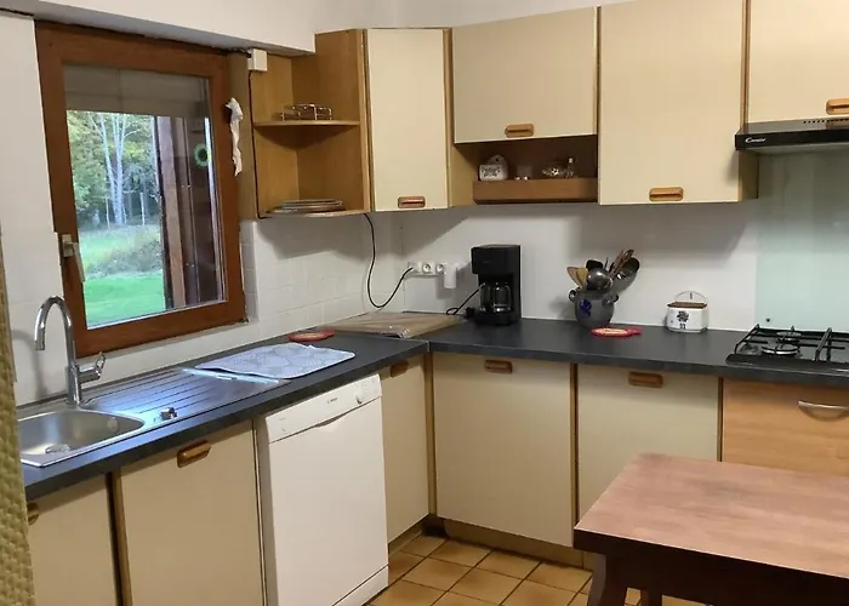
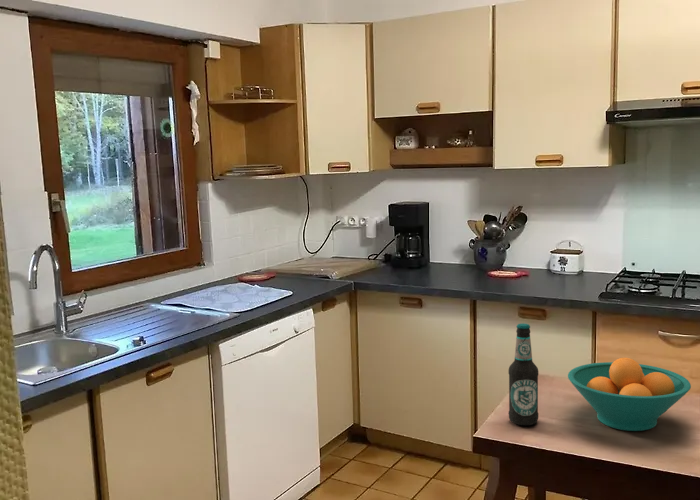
+ fruit bowl [567,357,692,432]
+ bottle [507,322,540,426]
